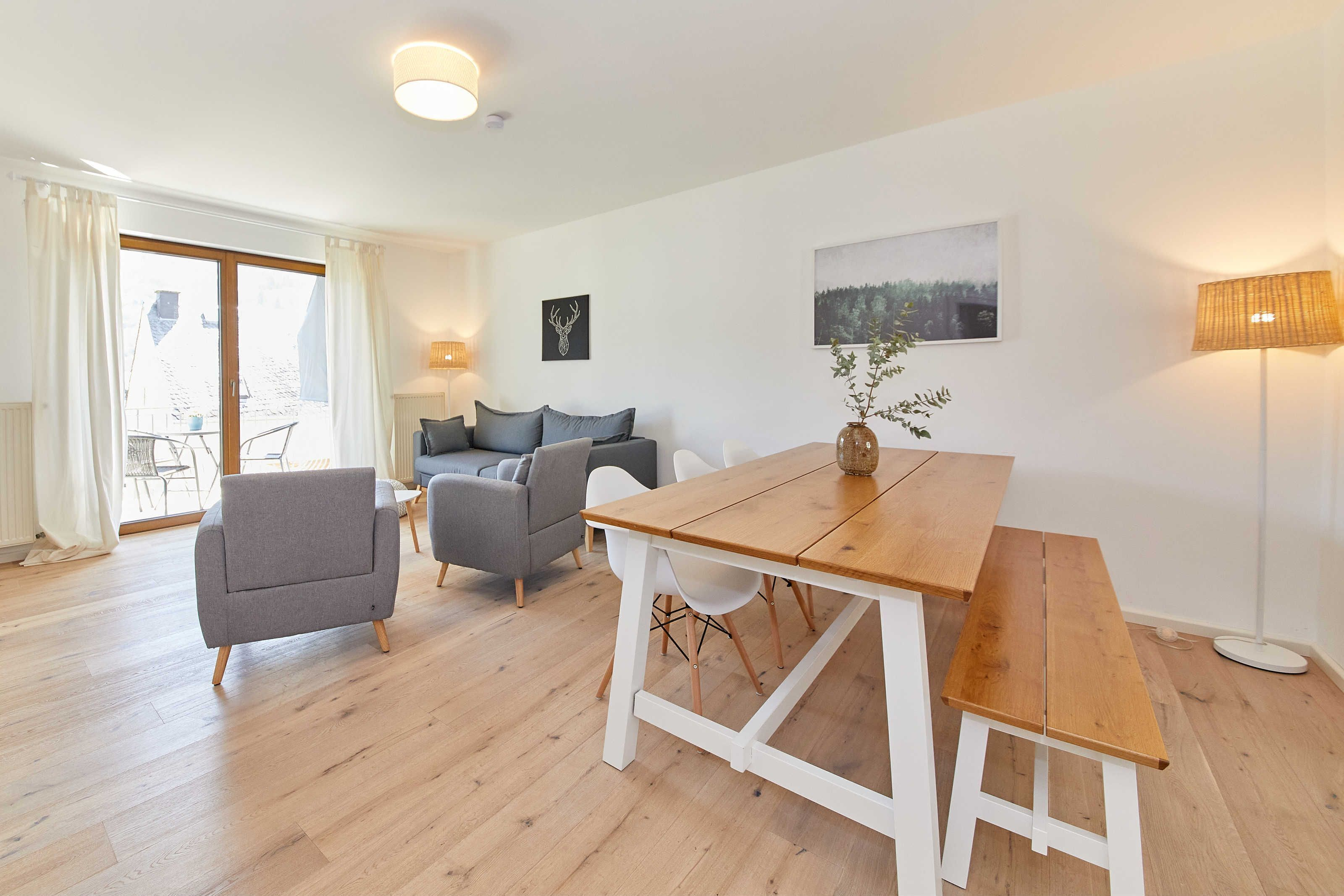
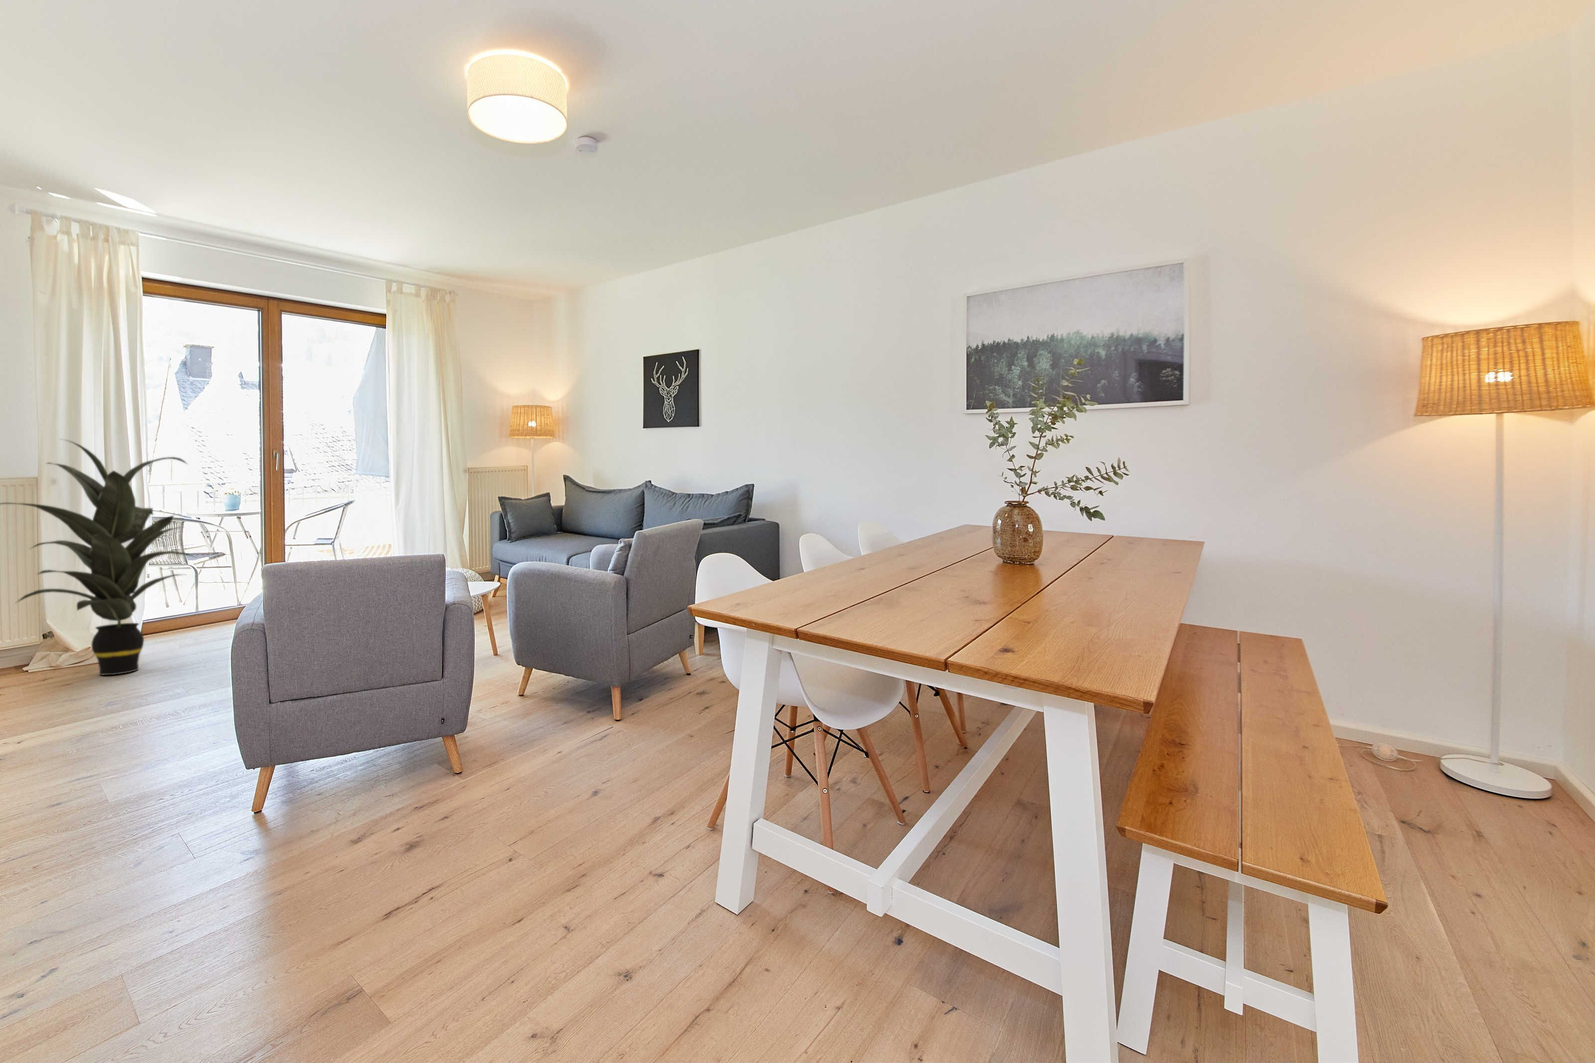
+ indoor plant [0,439,198,676]
